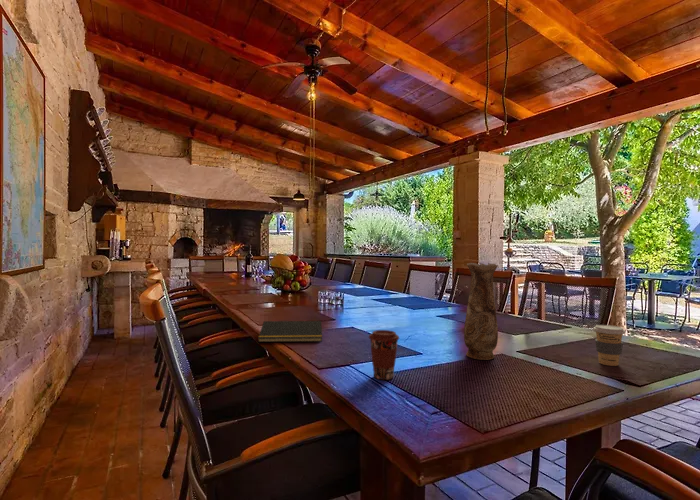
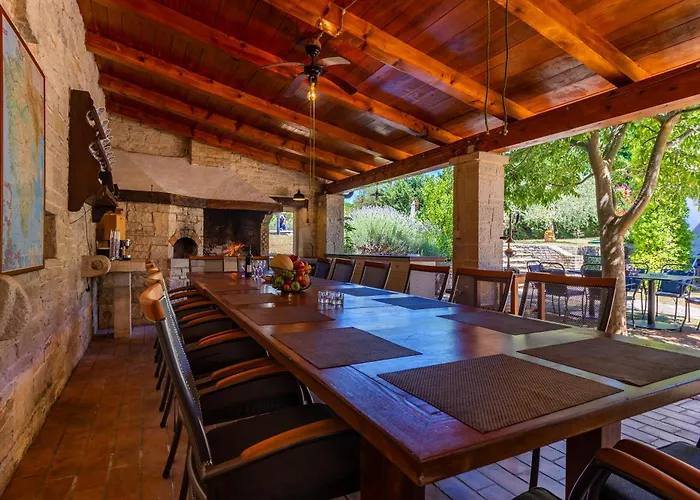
- coffee cup [368,329,400,381]
- notepad [257,320,323,343]
- coffee cup [592,324,626,367]
- vase [463,262,499,361]
